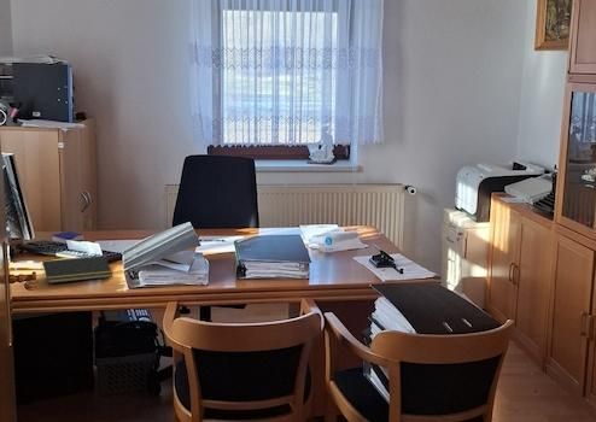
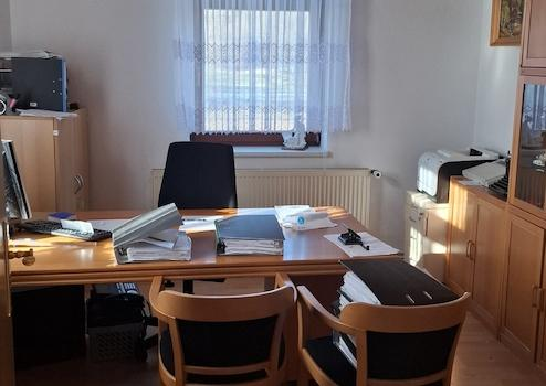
- notepad [41,254,115,285]
